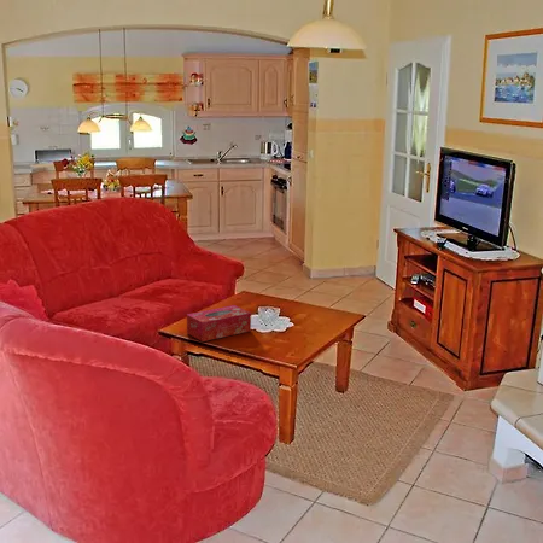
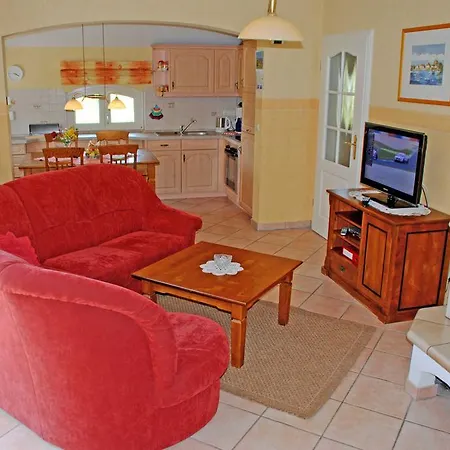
- tissue box [186,304,252,343]
